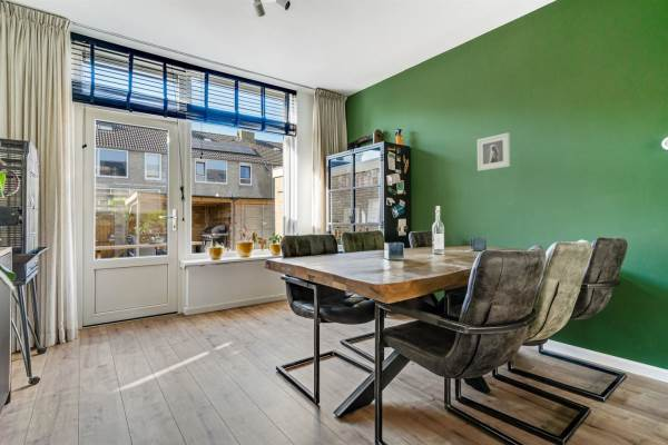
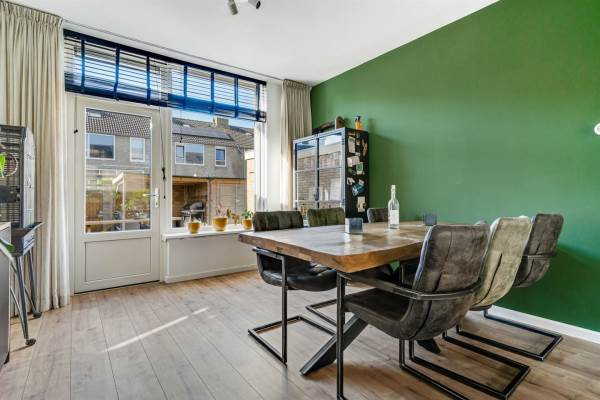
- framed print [477,131,511,172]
